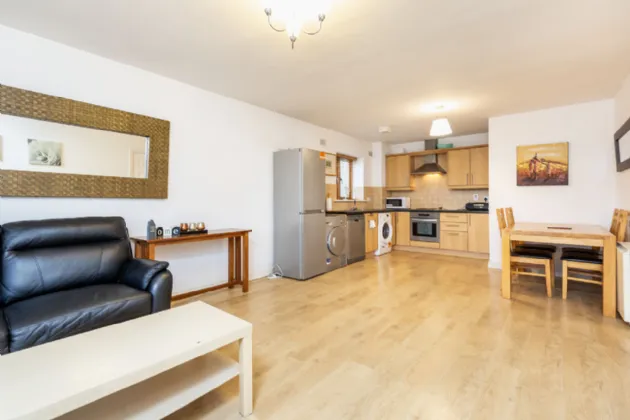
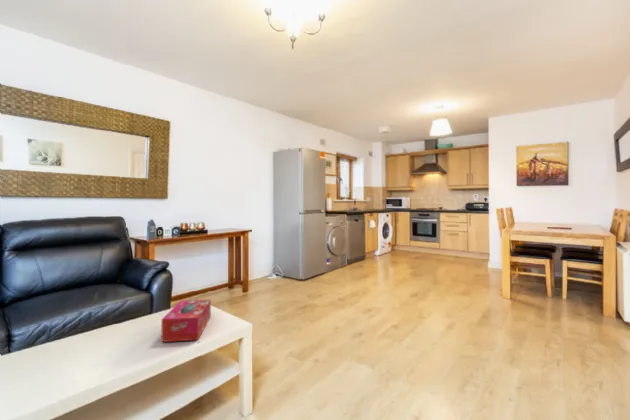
+ tissue box [161,299,212,343]
